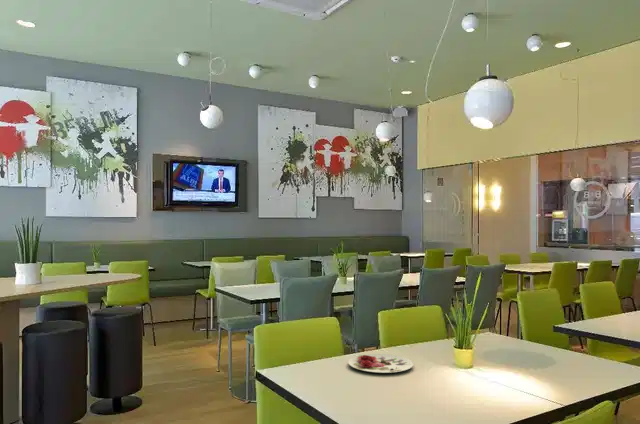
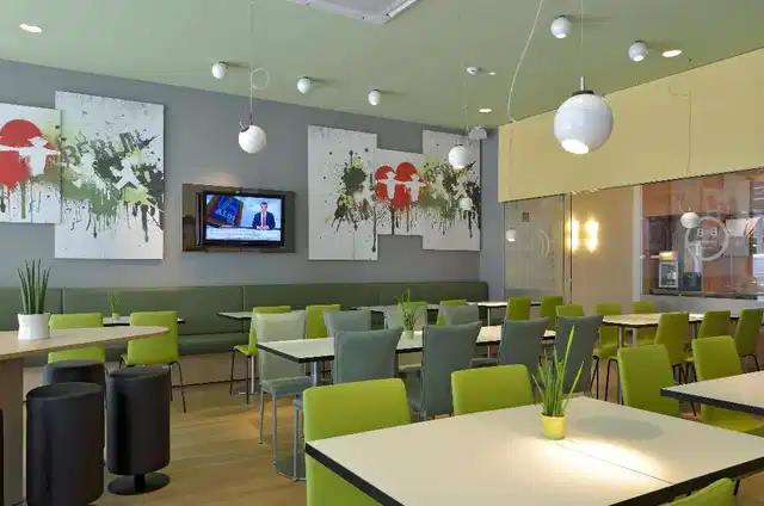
- plate [347,353,414,374]
